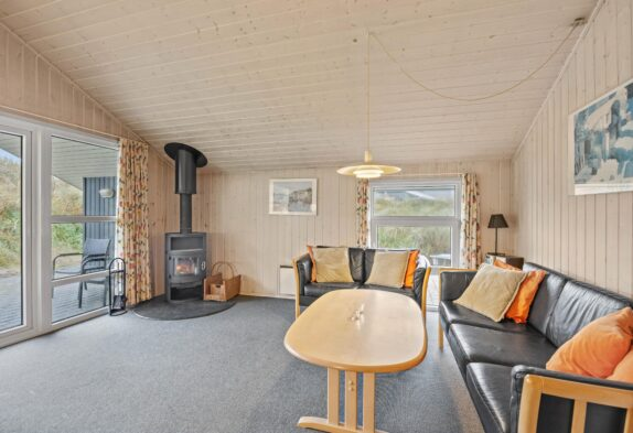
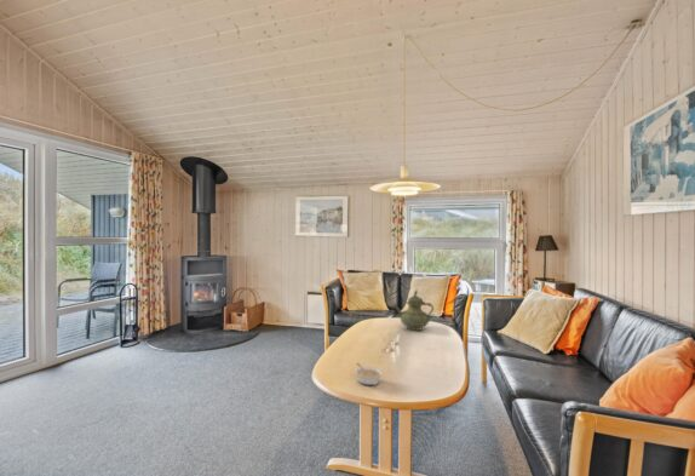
+ teapot [390,289,435,332]
+ legume [354,362,384,386]
